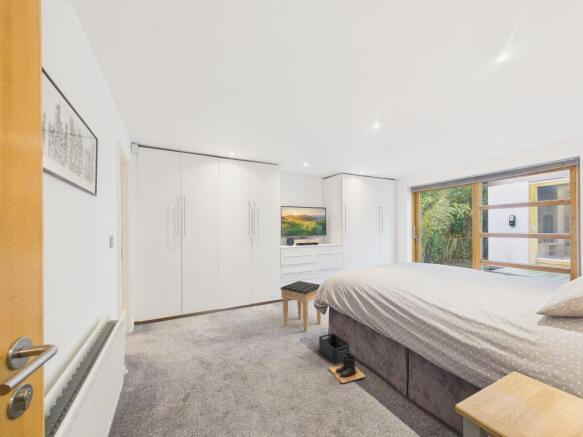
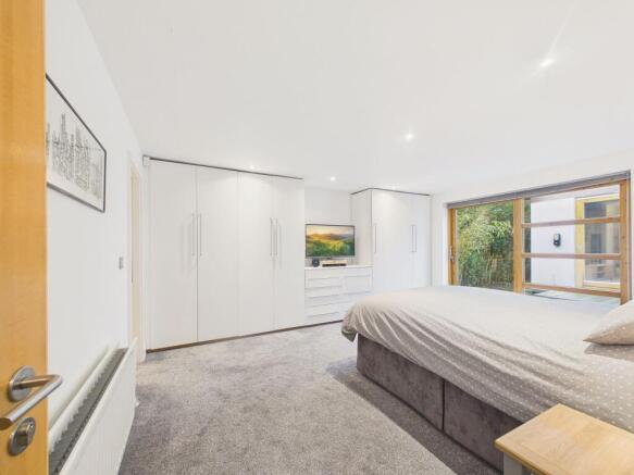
- boots [328,352,367,384]
- storage bin [318,332,351,364]
- footstool [279,280,322,333]
